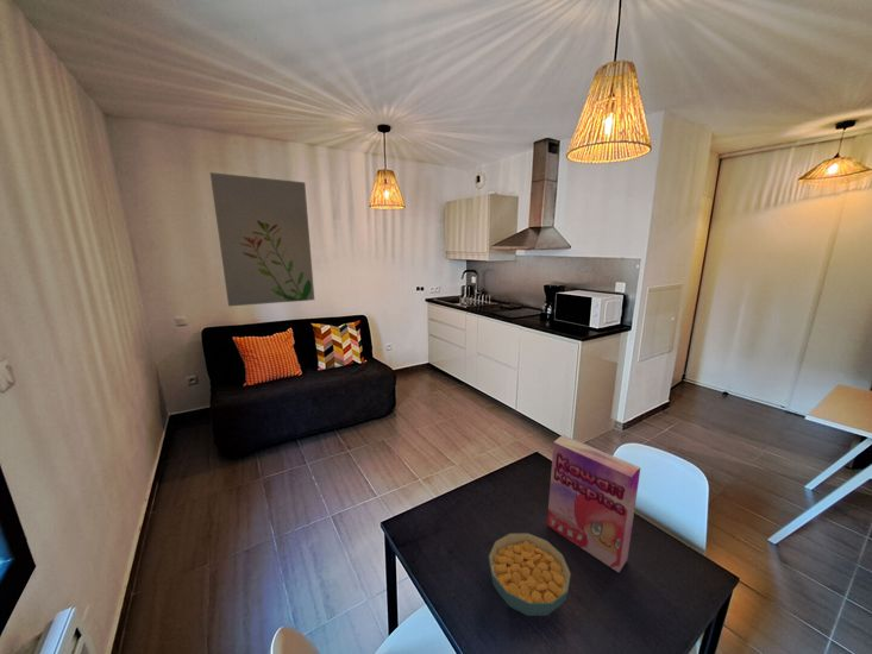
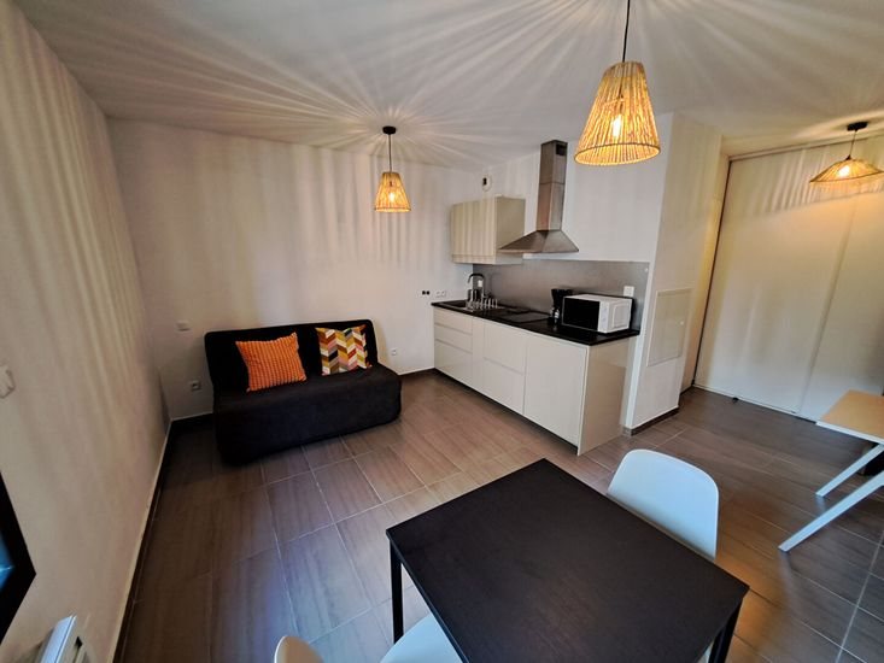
- cereal box [546,434,642,573]
- wall art [209,171,315,308]
- cereal bowl [488,532,572,617]
